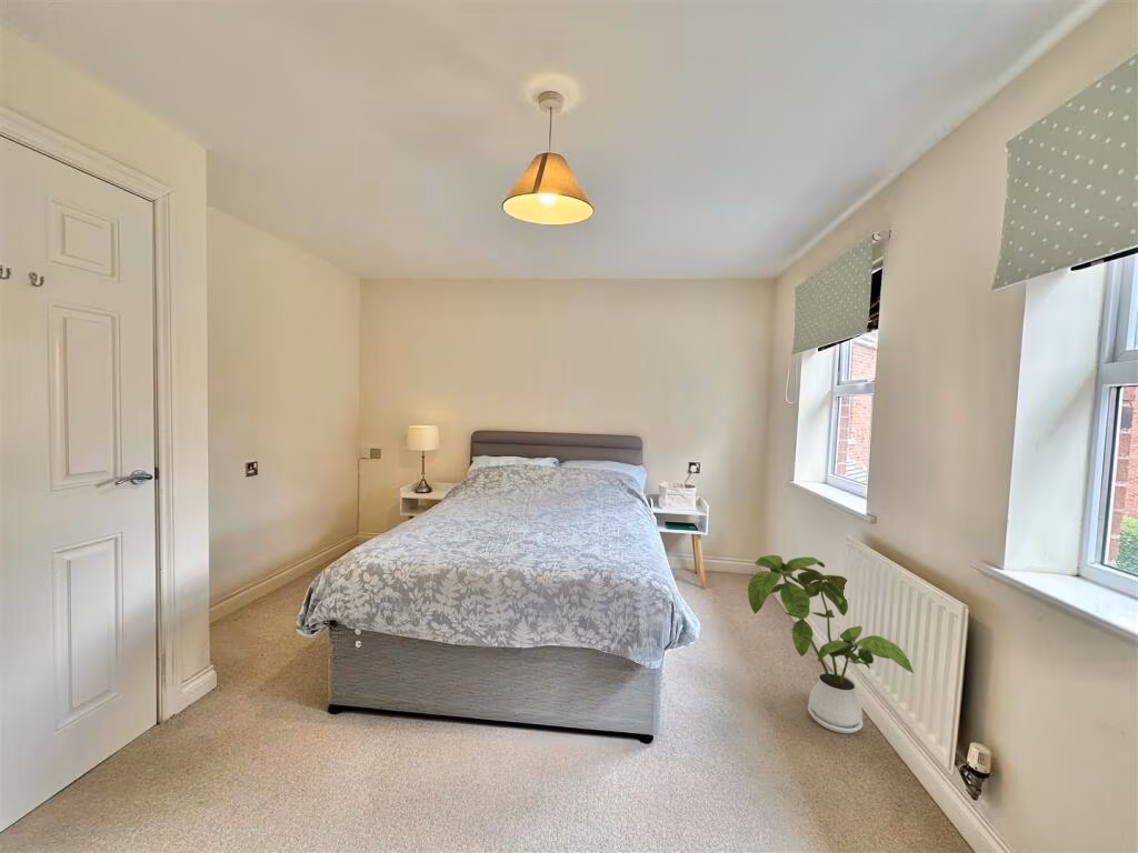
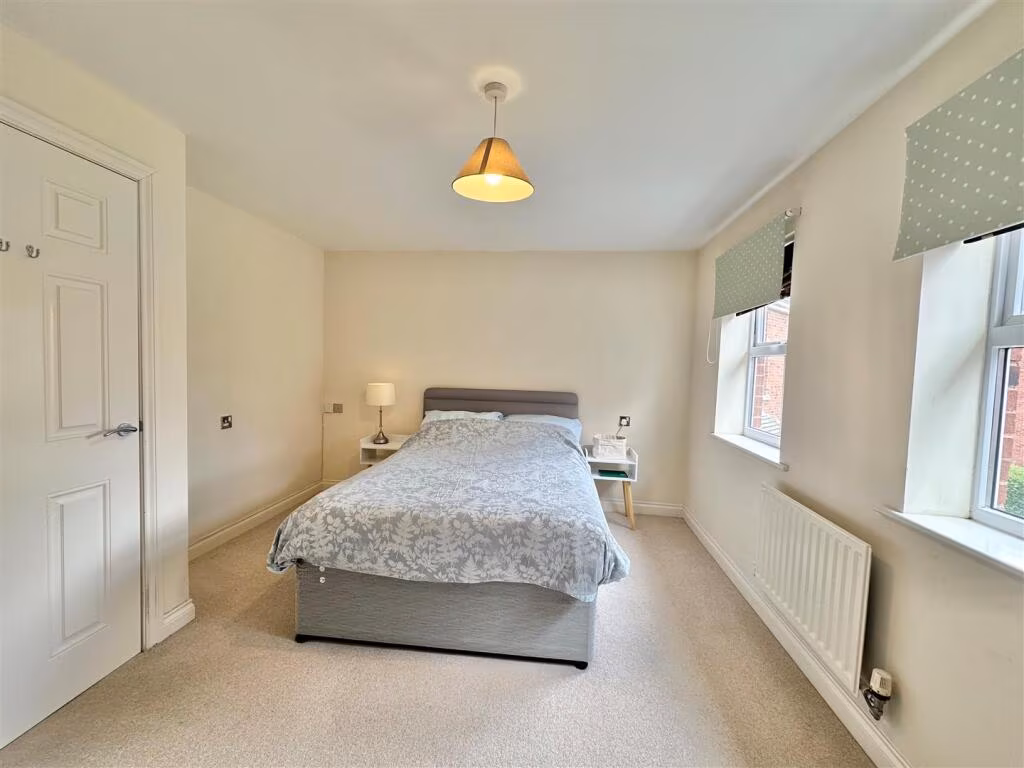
- house plant [747,554,916,734]
